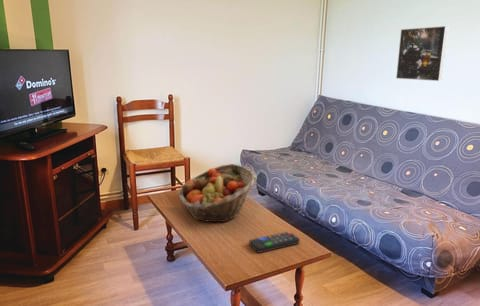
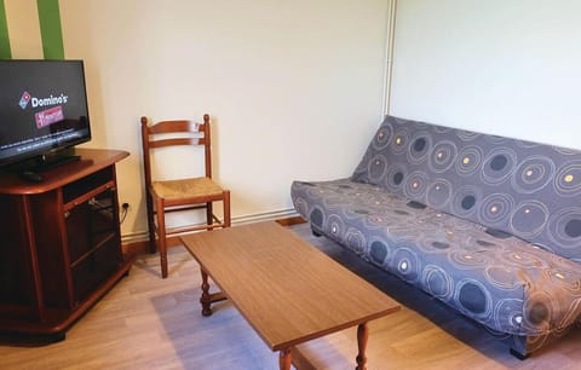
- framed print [395,25,450,82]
- remote control [248,231,301,254]
- fruit basket [178,163,258,223]
